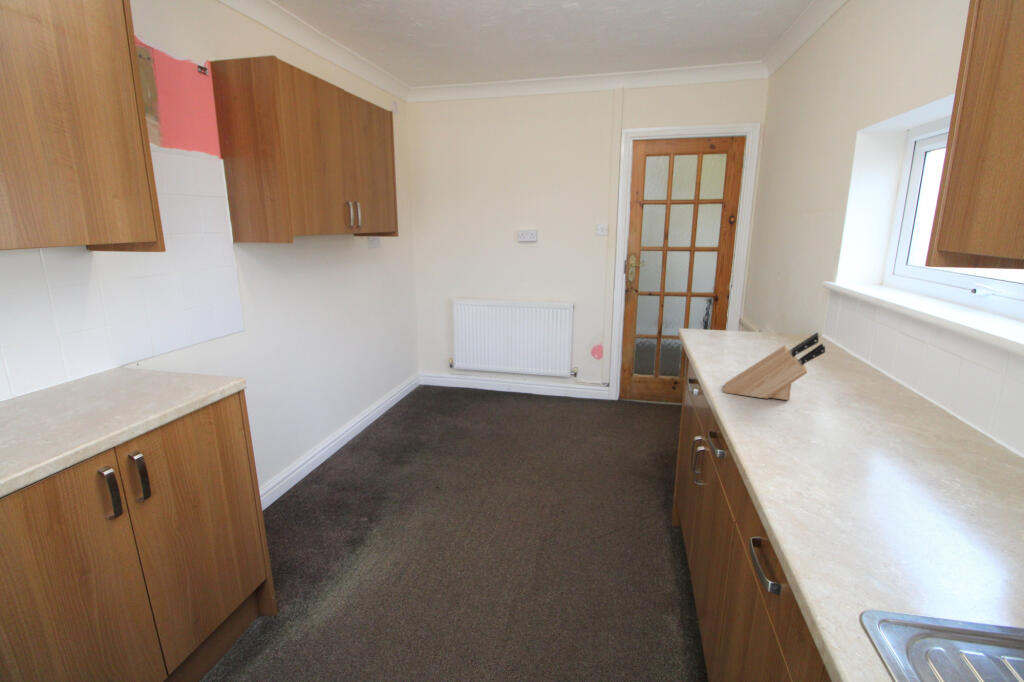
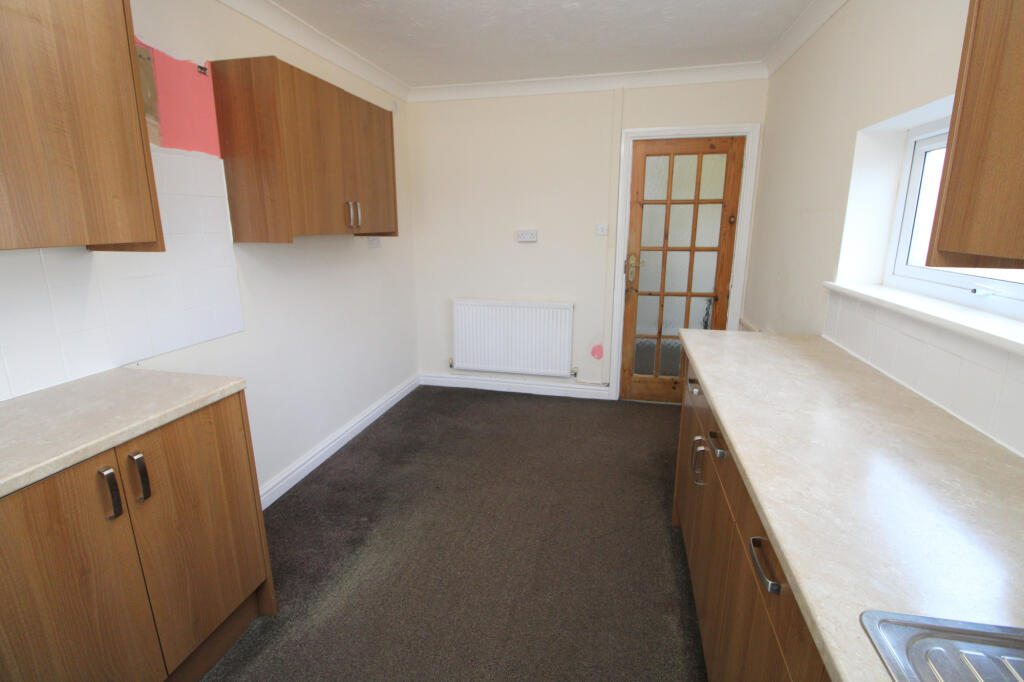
- knife block [722,332,826,401]
